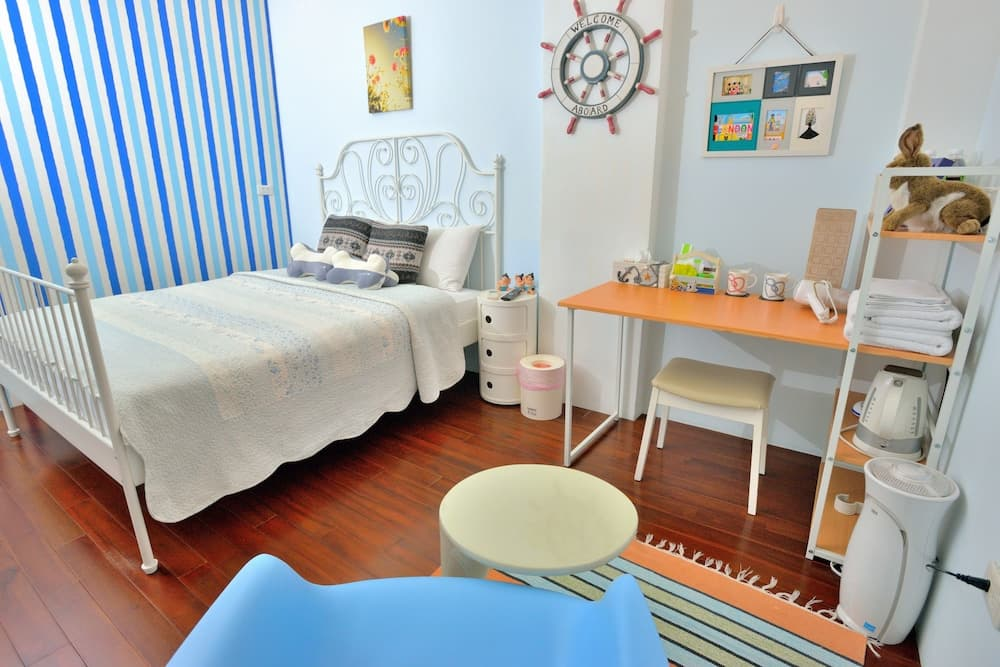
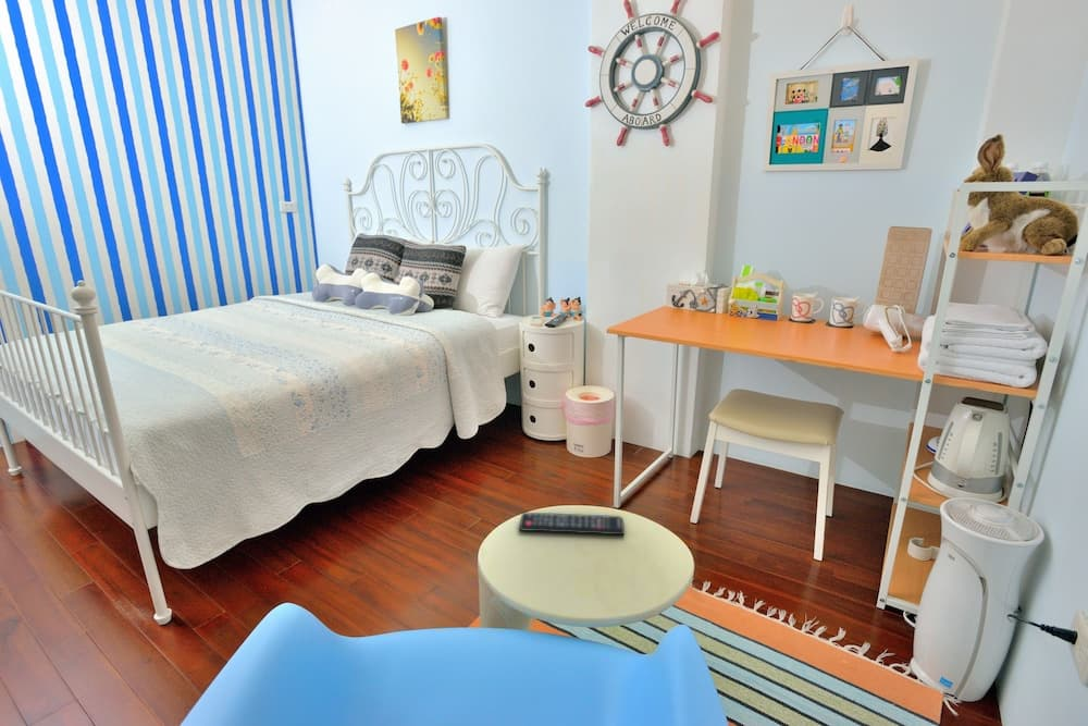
+ remote control [518,512,626,536]
